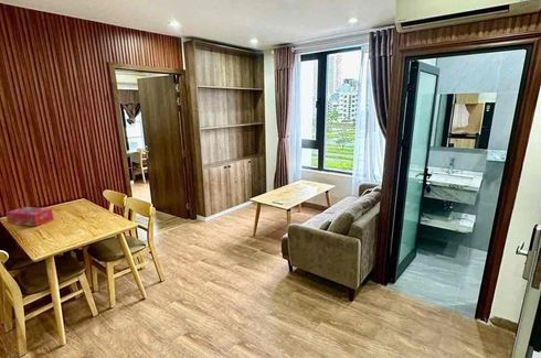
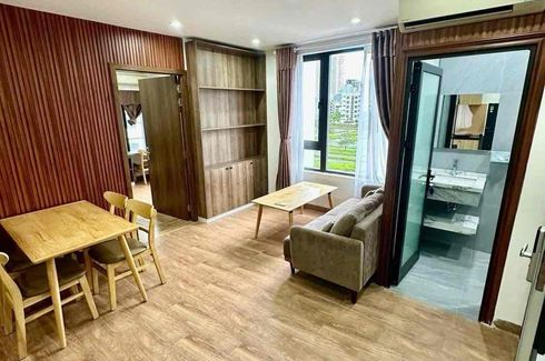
- tissue box [4,206,55,227]
